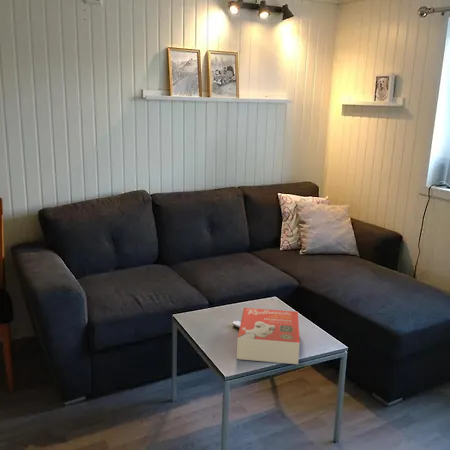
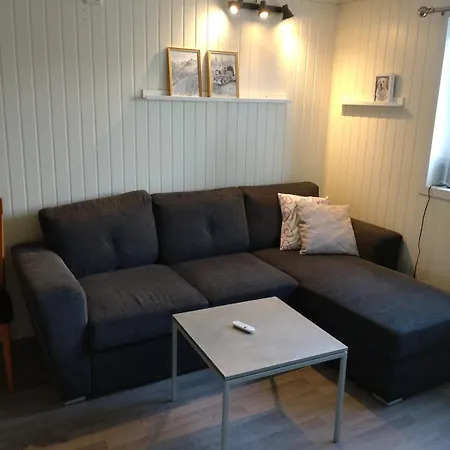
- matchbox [236,307,301,365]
